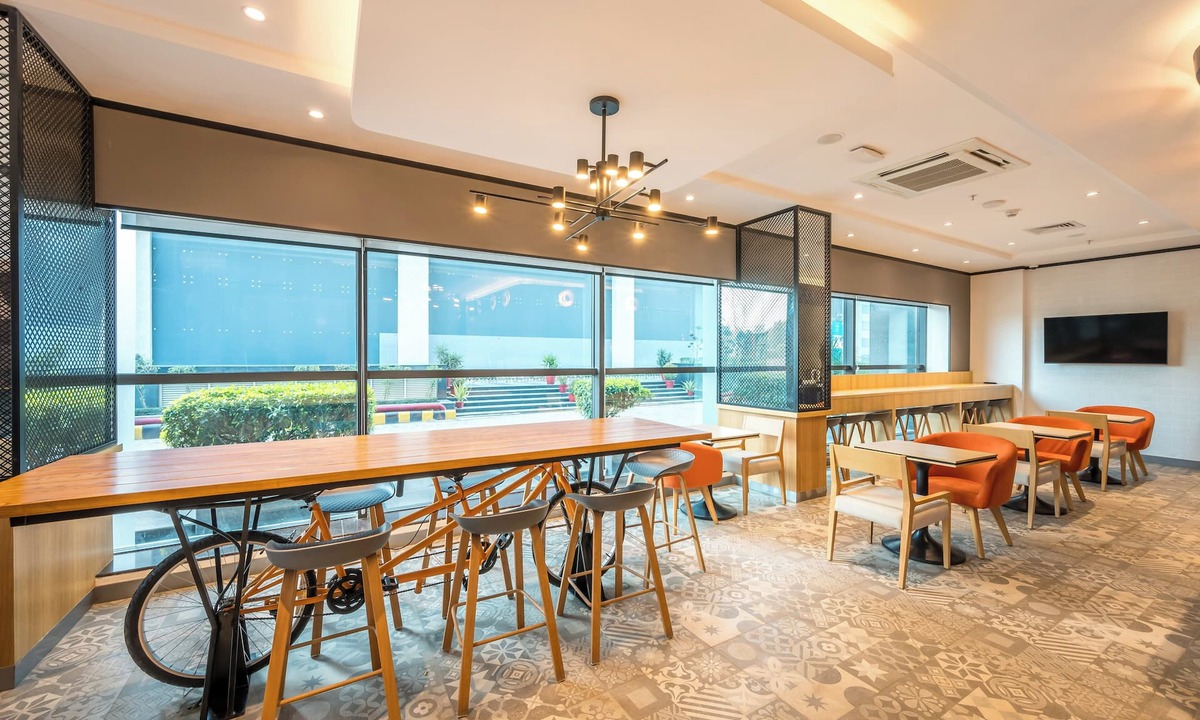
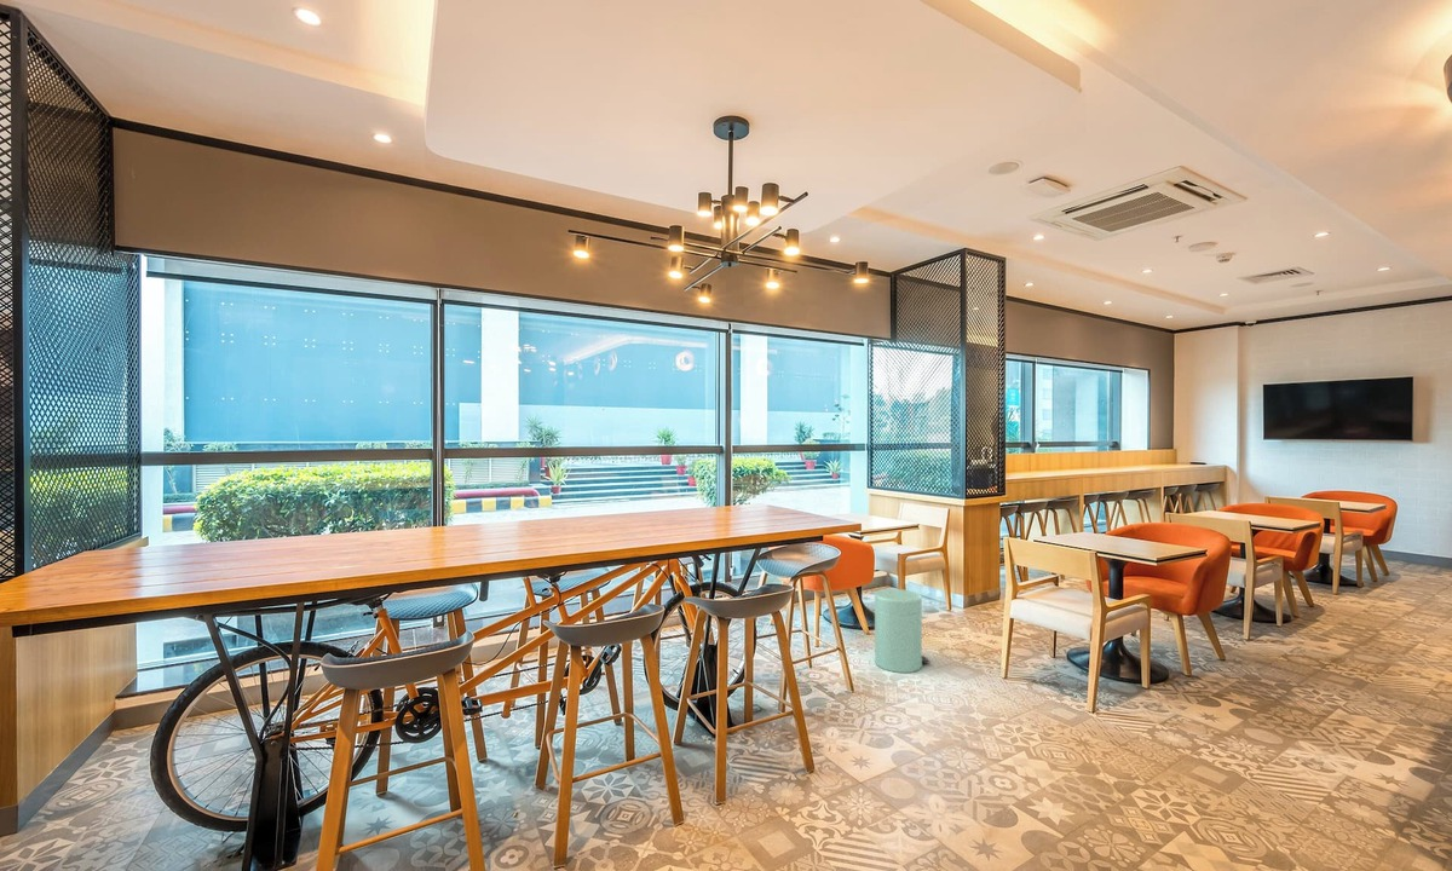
+ trash can [874,588,932,674]
